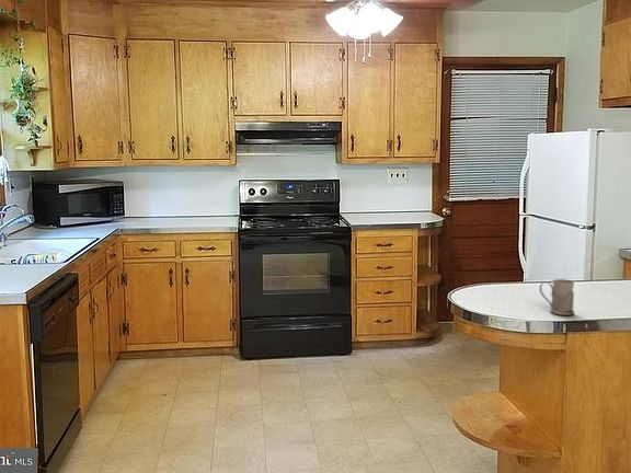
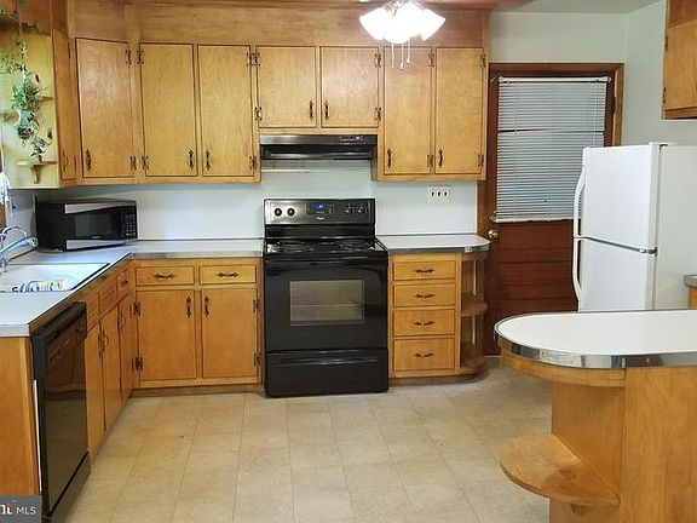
- mug [539,278,575,316]
